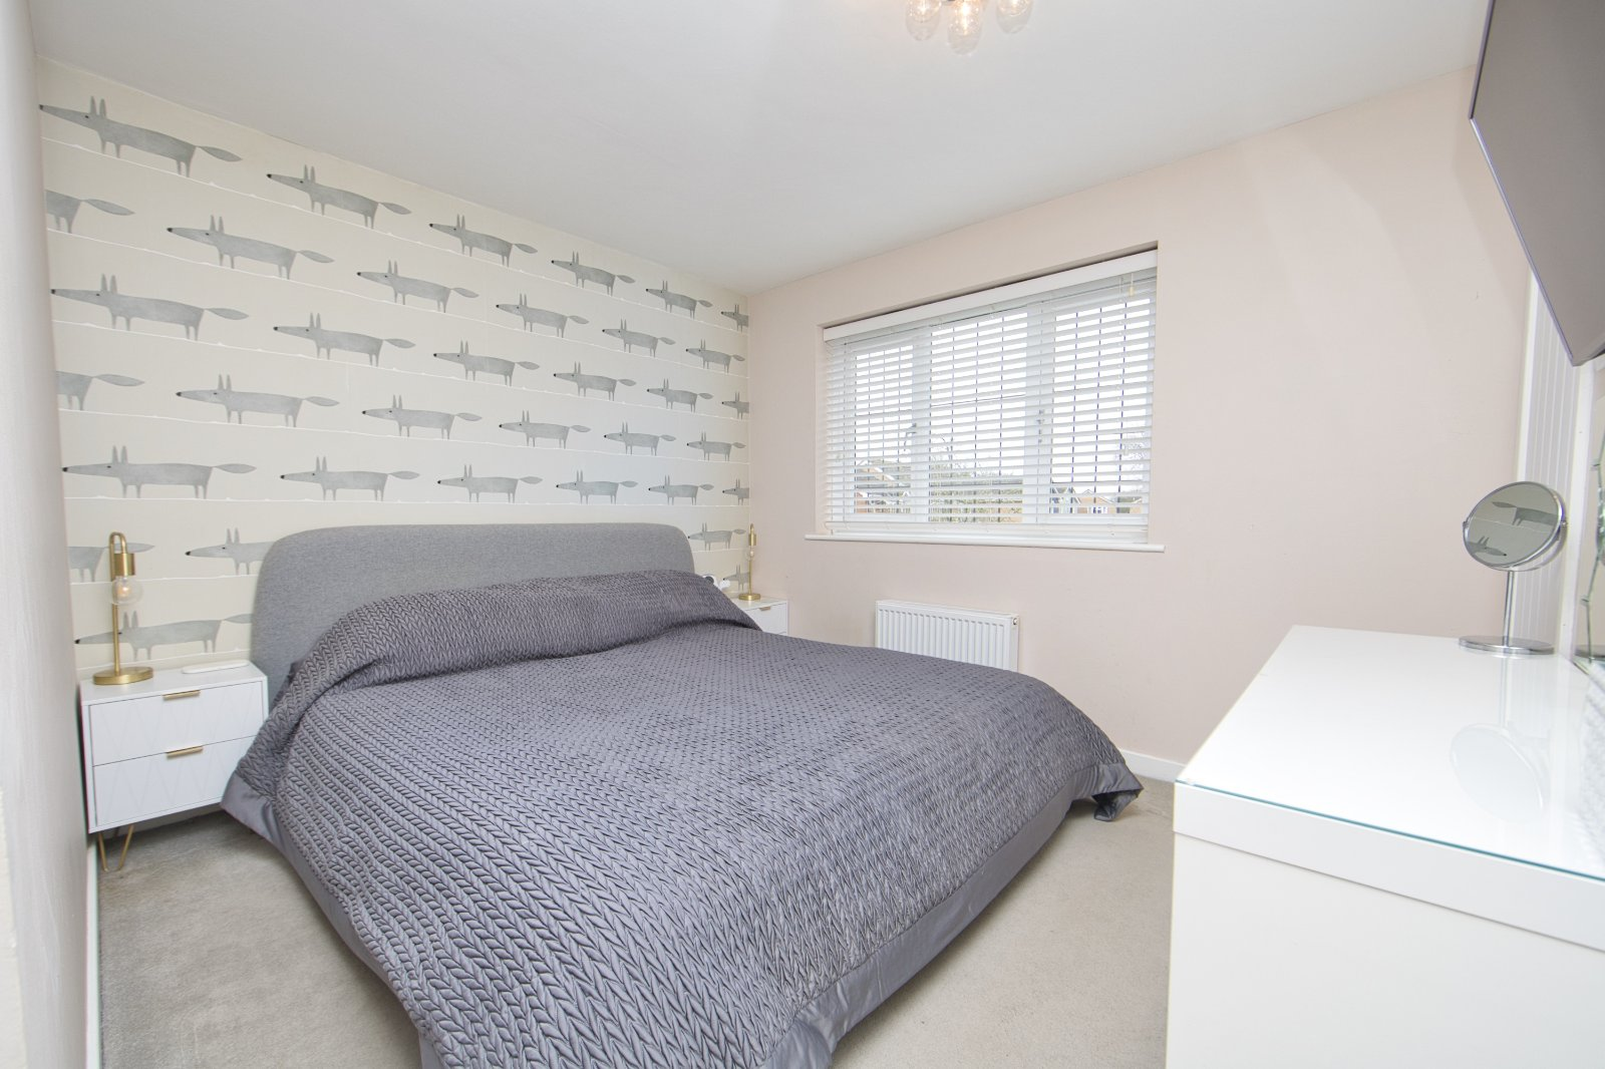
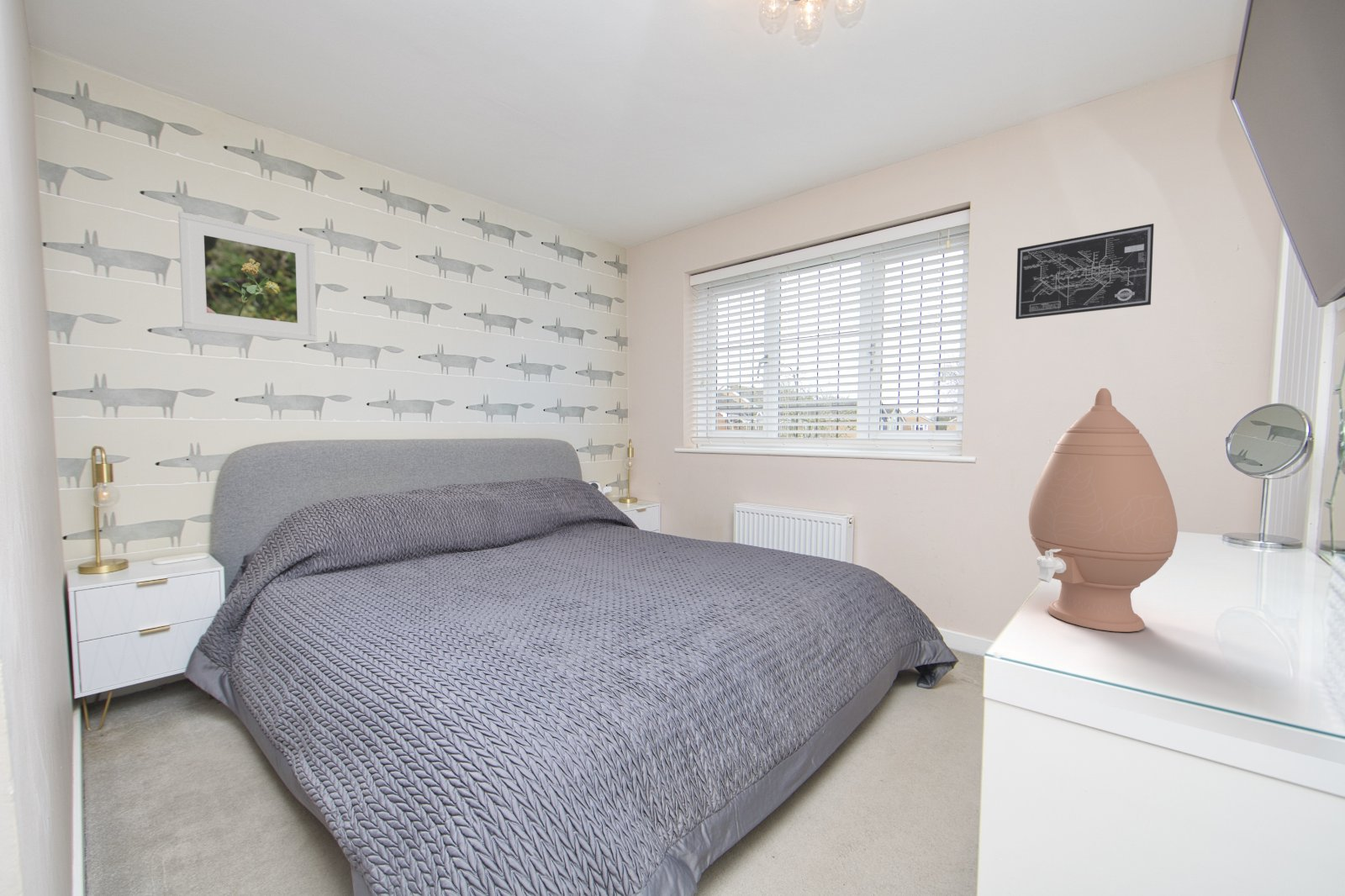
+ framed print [177,211,318,342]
+ vase [1028,387,1179,633]
+ wall art [1015,223,1154,320]
